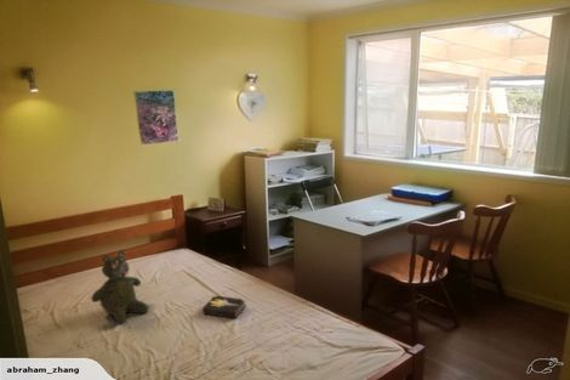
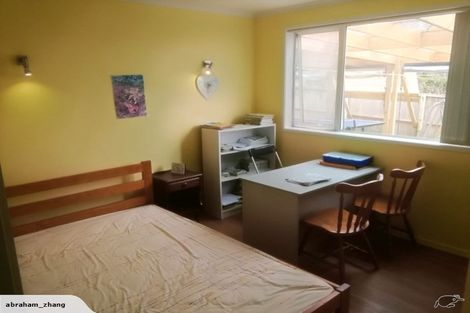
- hardback book [201,294,247,319]
- teddy bear [90,249,149,324]
